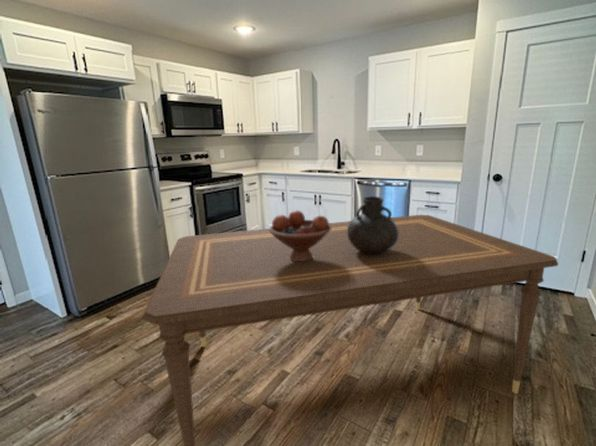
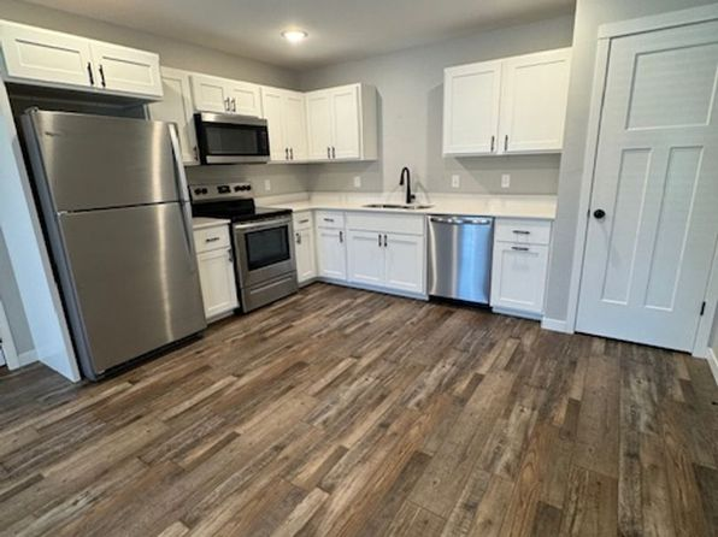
- vase [347,195,398,254]
- dining table [141,214,559,446]
- fruit bowl [269,209,331,261]
